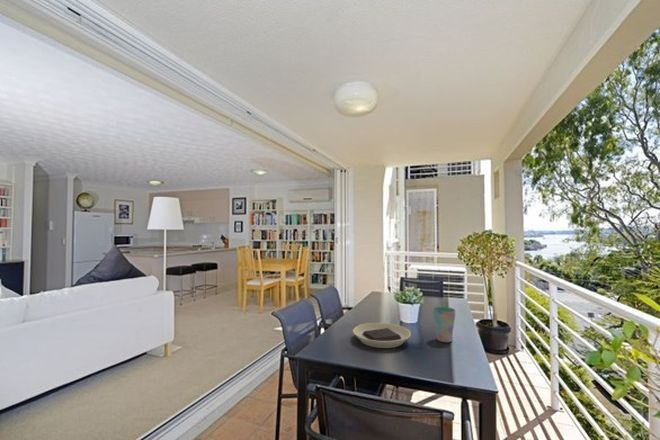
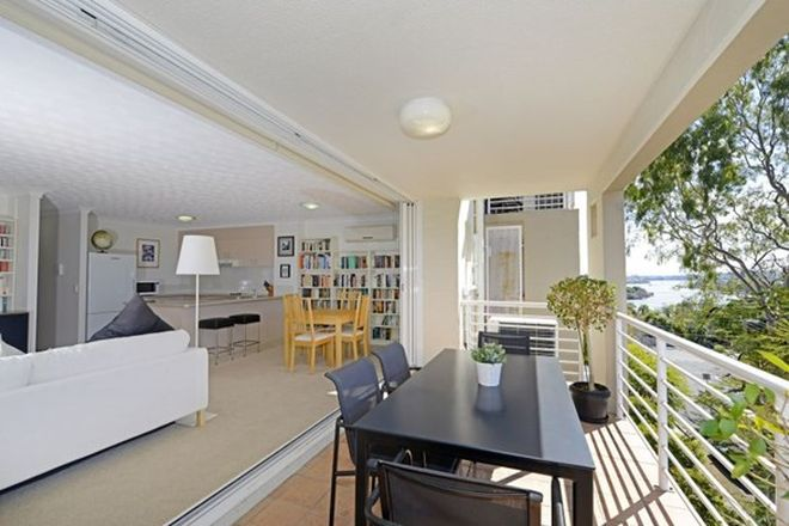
- plate [352,322,412,349]
- cup [432,306,457,343]
